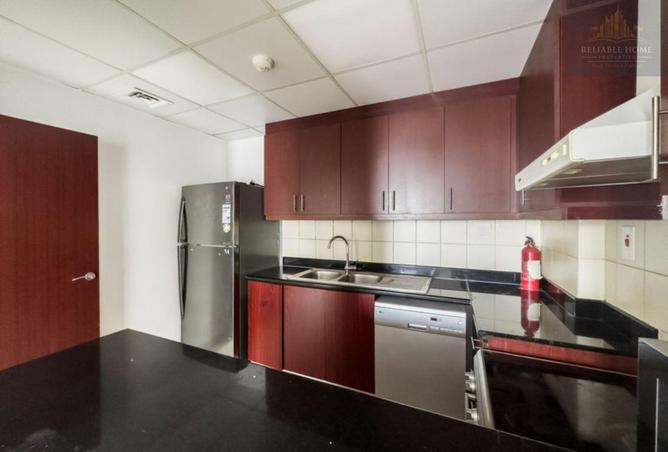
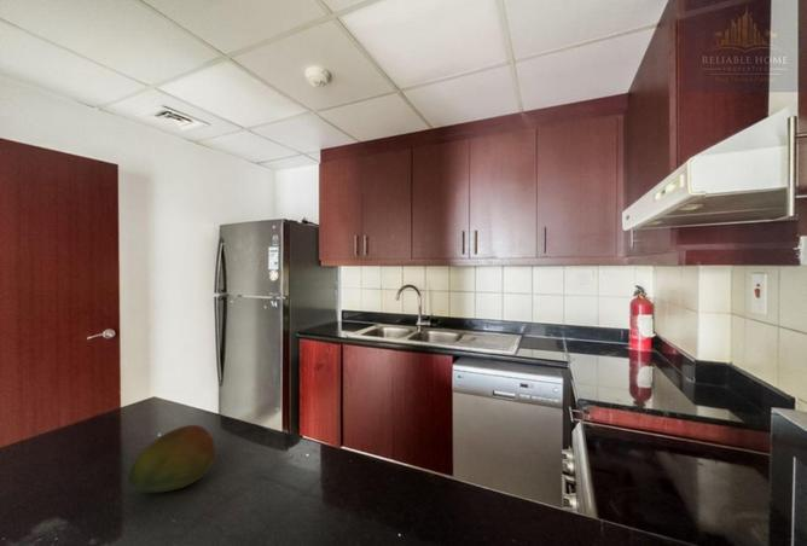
+ fruit [127,424,216,494]
